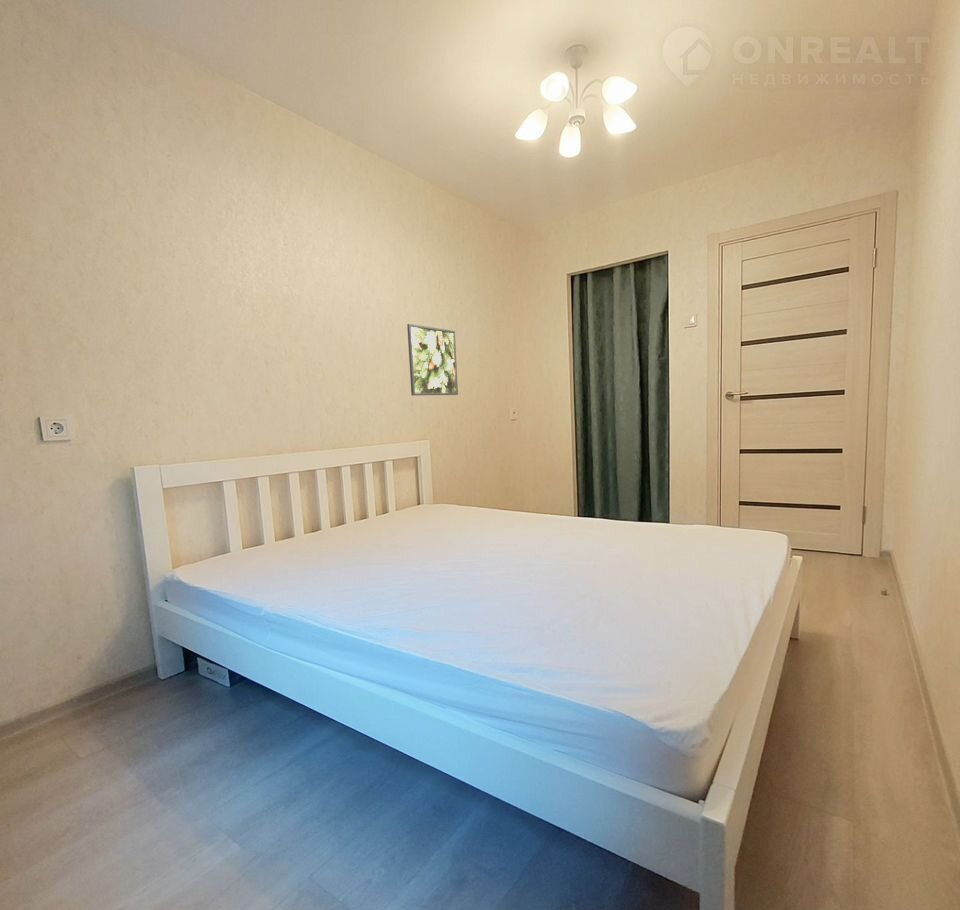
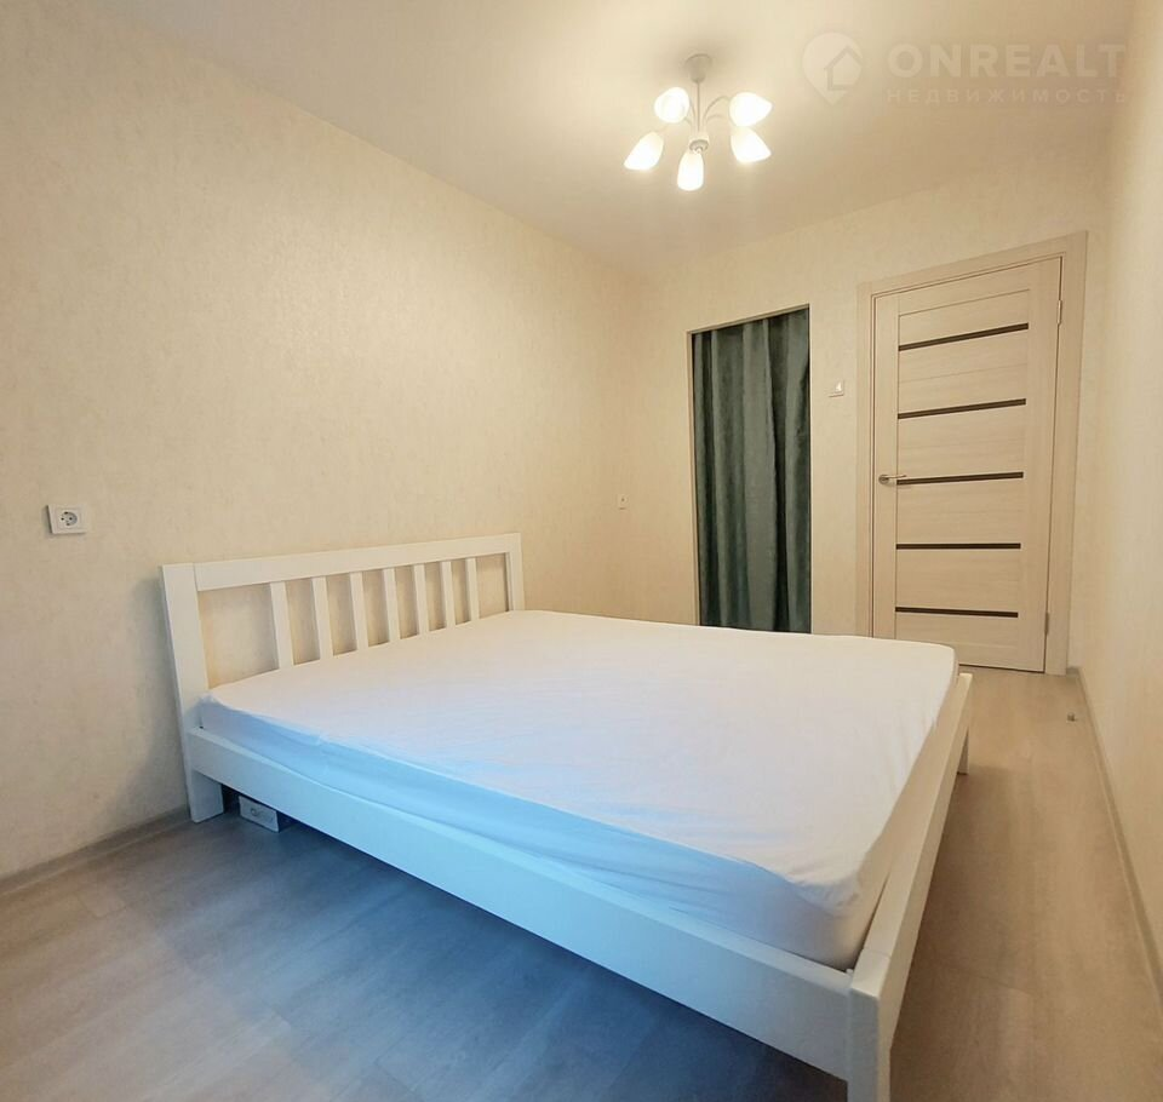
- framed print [406,323,459,396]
